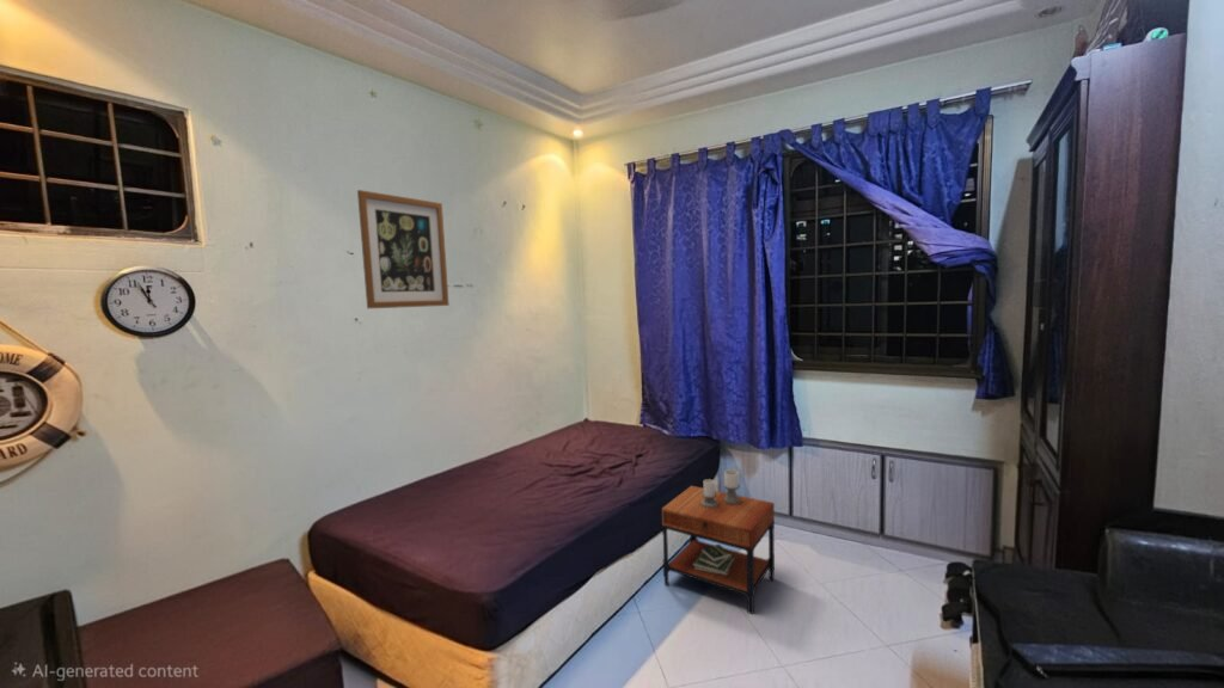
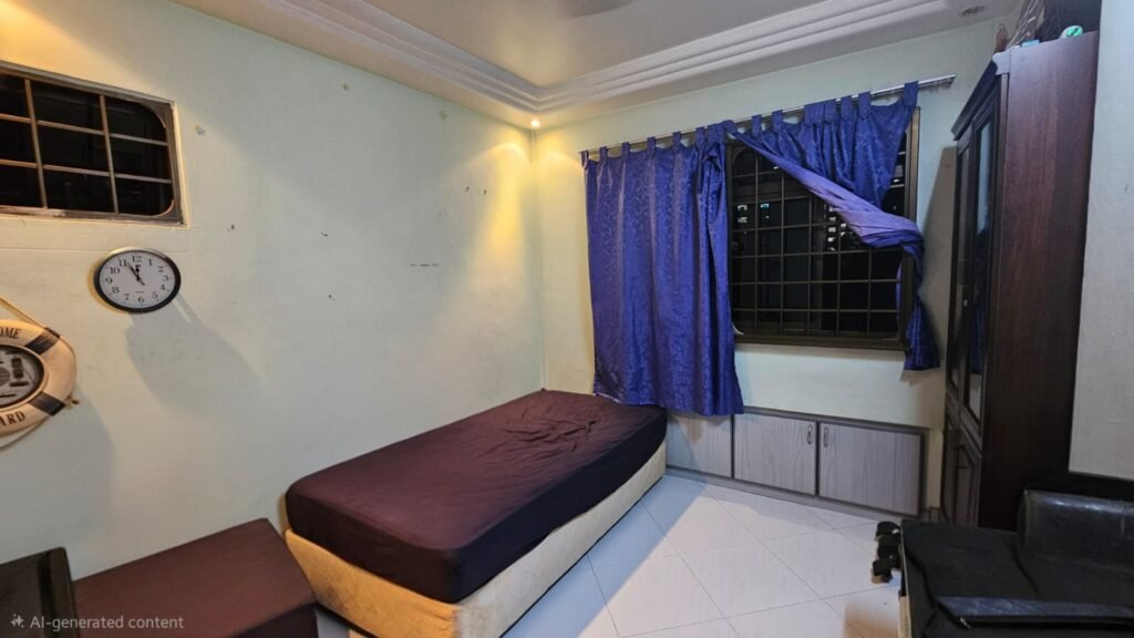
- wall art [356,189,451,309]
- side table [661,468,776,615]
